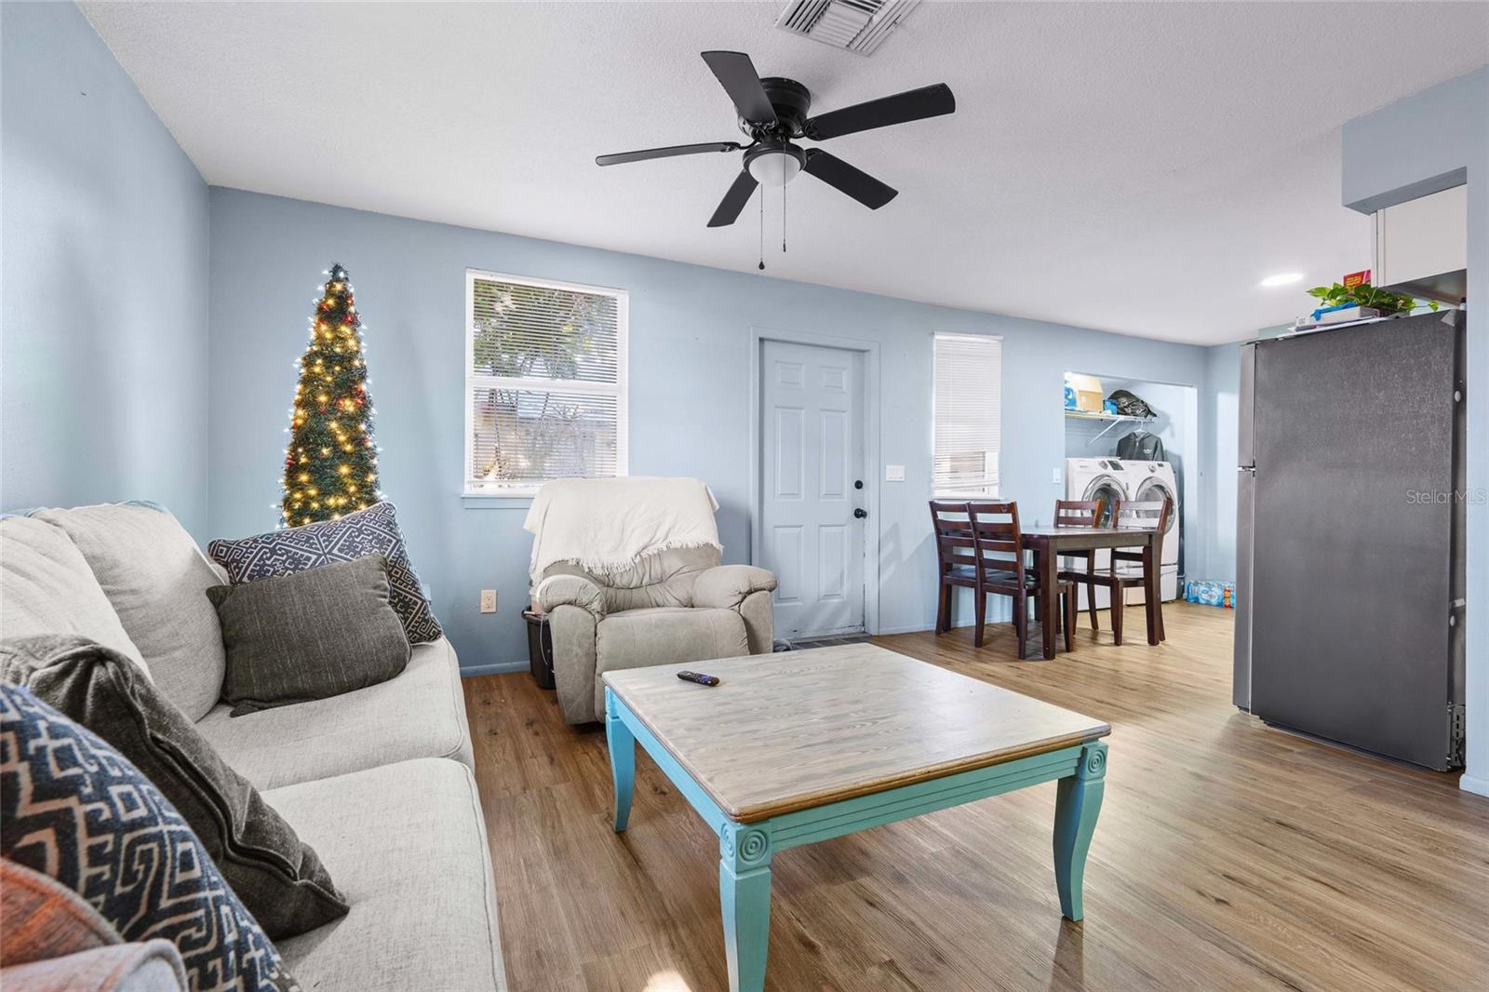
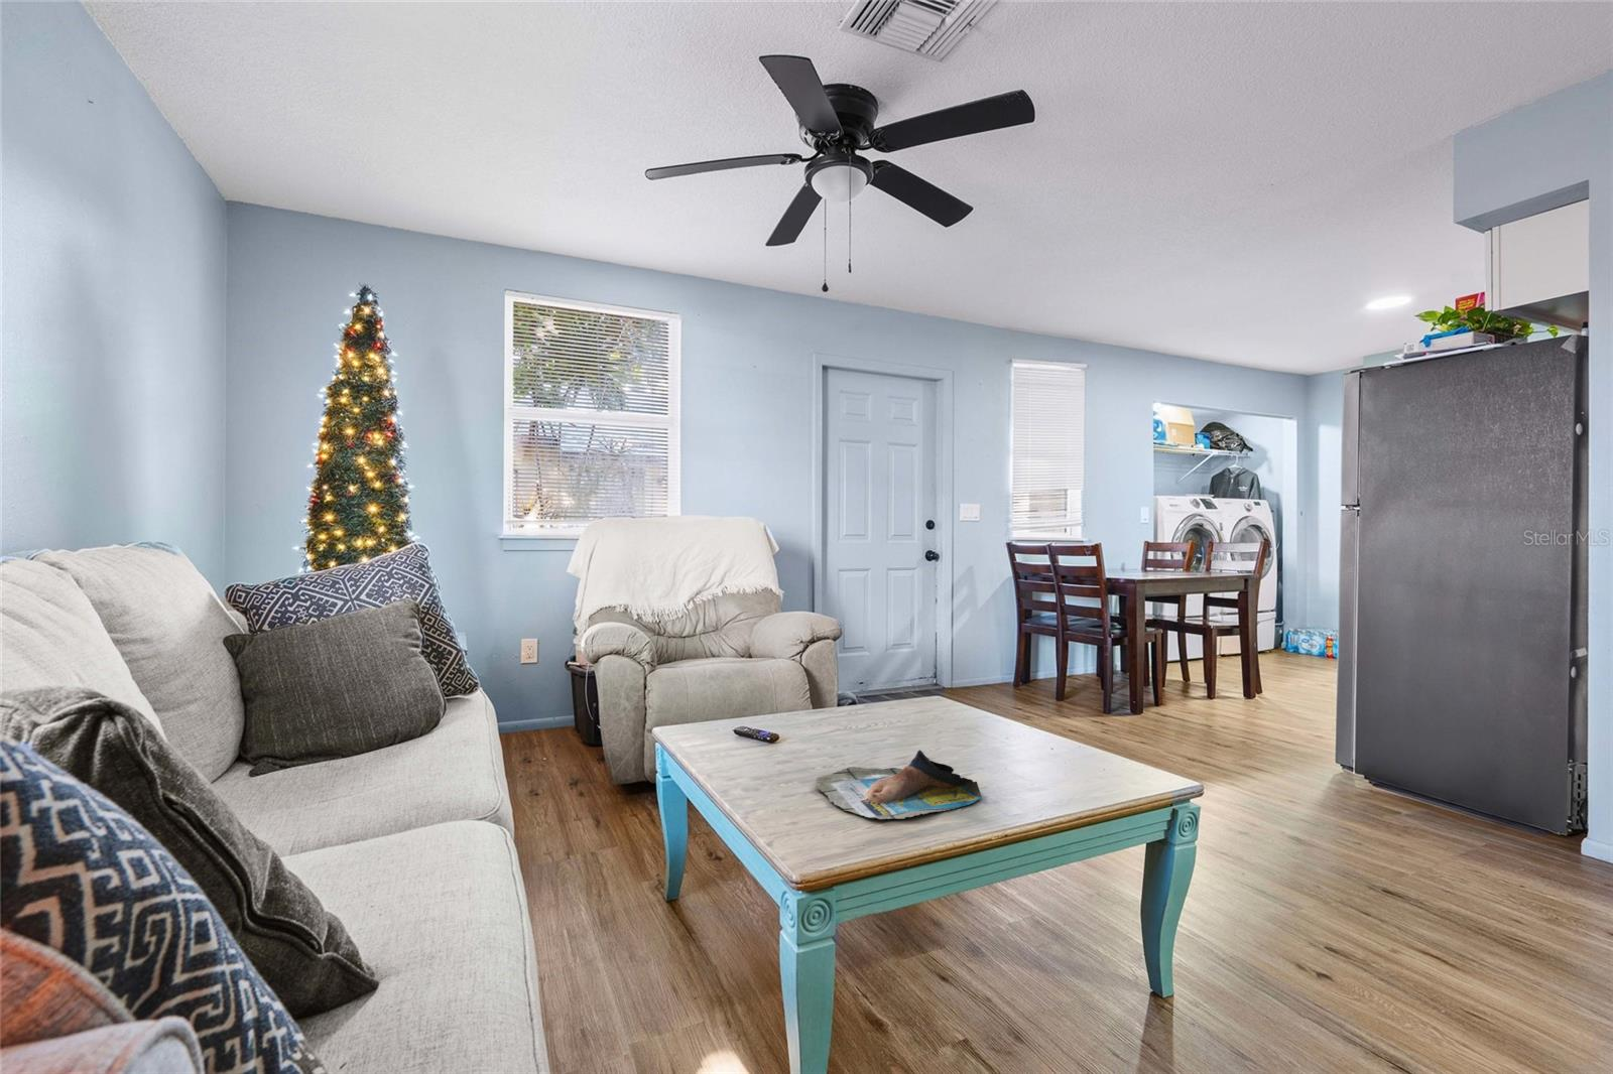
+ magazine [814,749,983,820]
